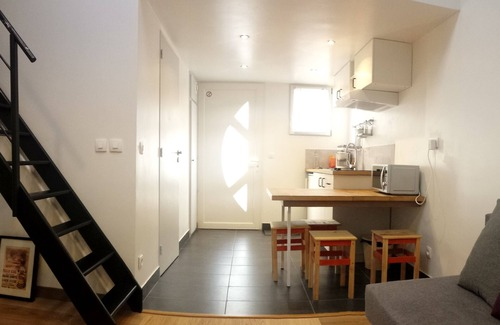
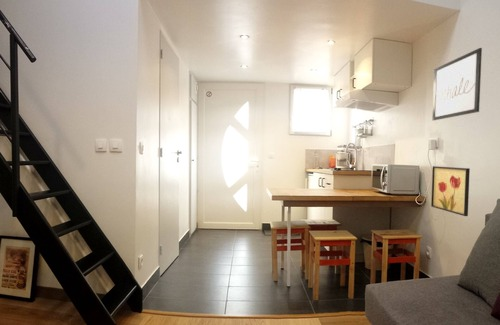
+ wall art [431,47,483,121]
+ wall art [430,165,471,217]
